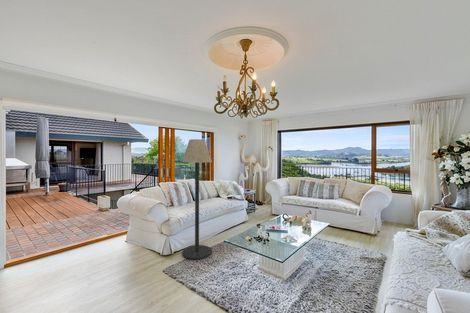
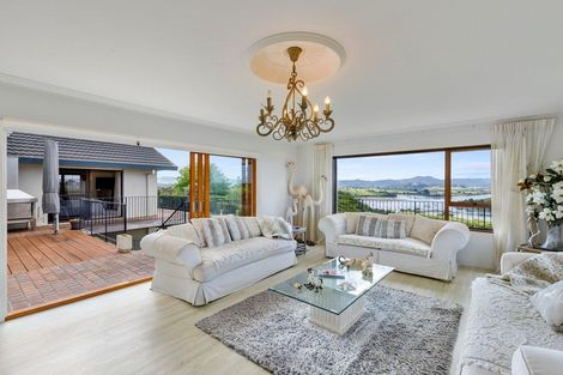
- floor lamp [181,138,213,260]
